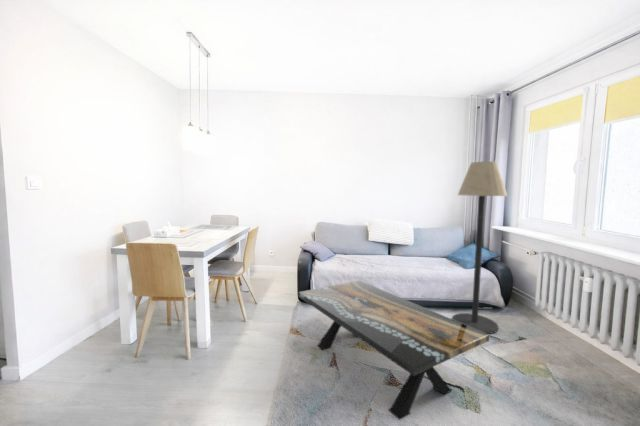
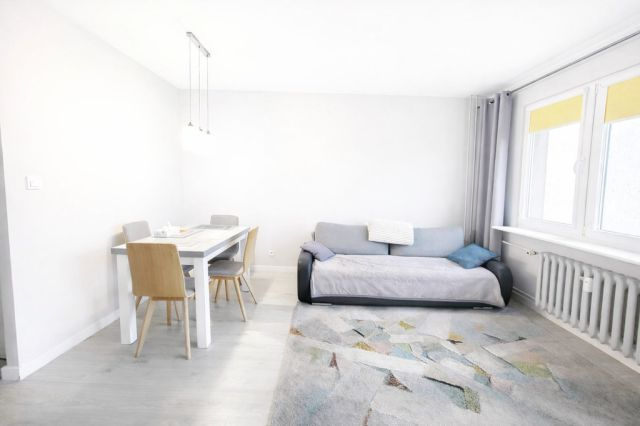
- coffee table [297,279,490,421]
- floor lamp [451,160,509,335]
